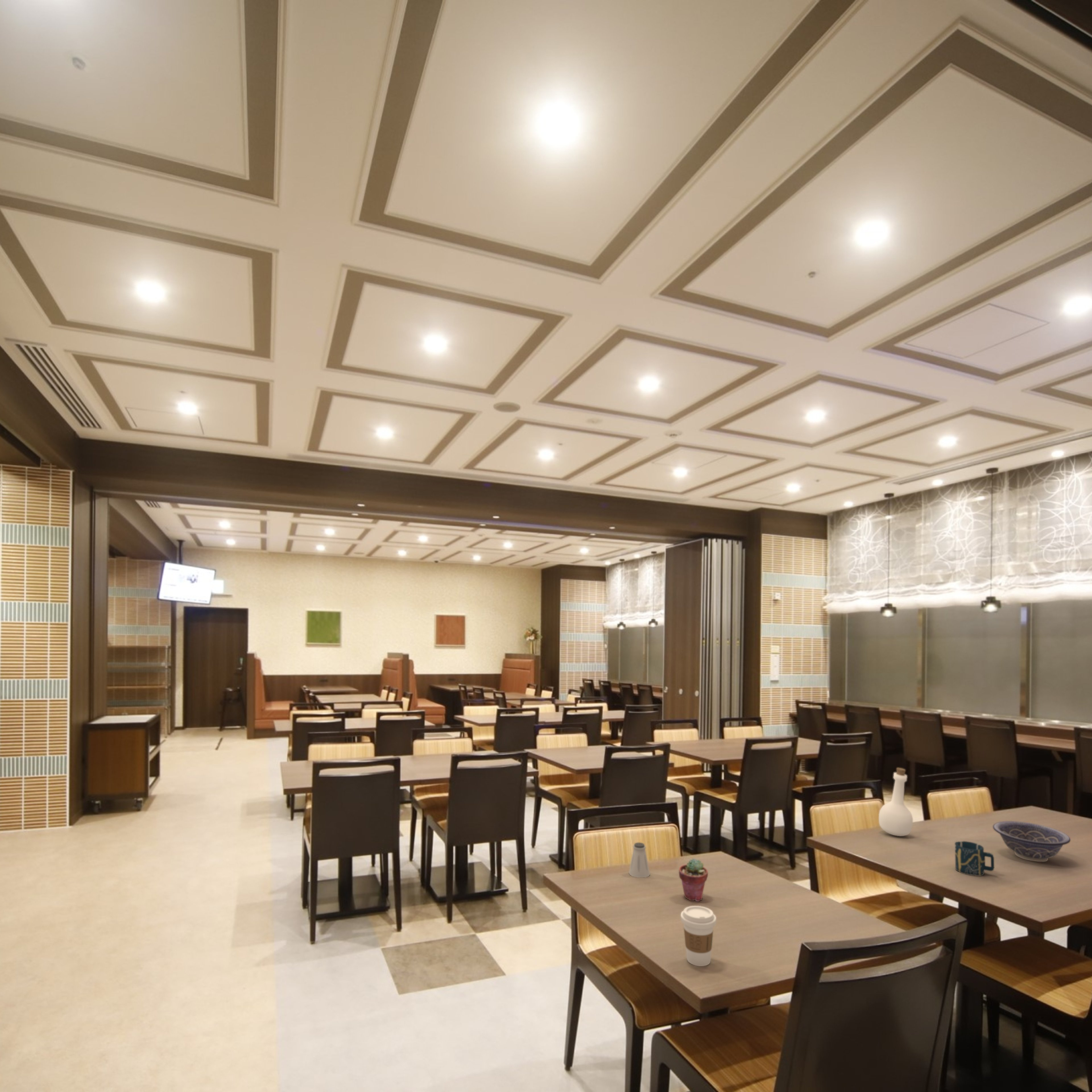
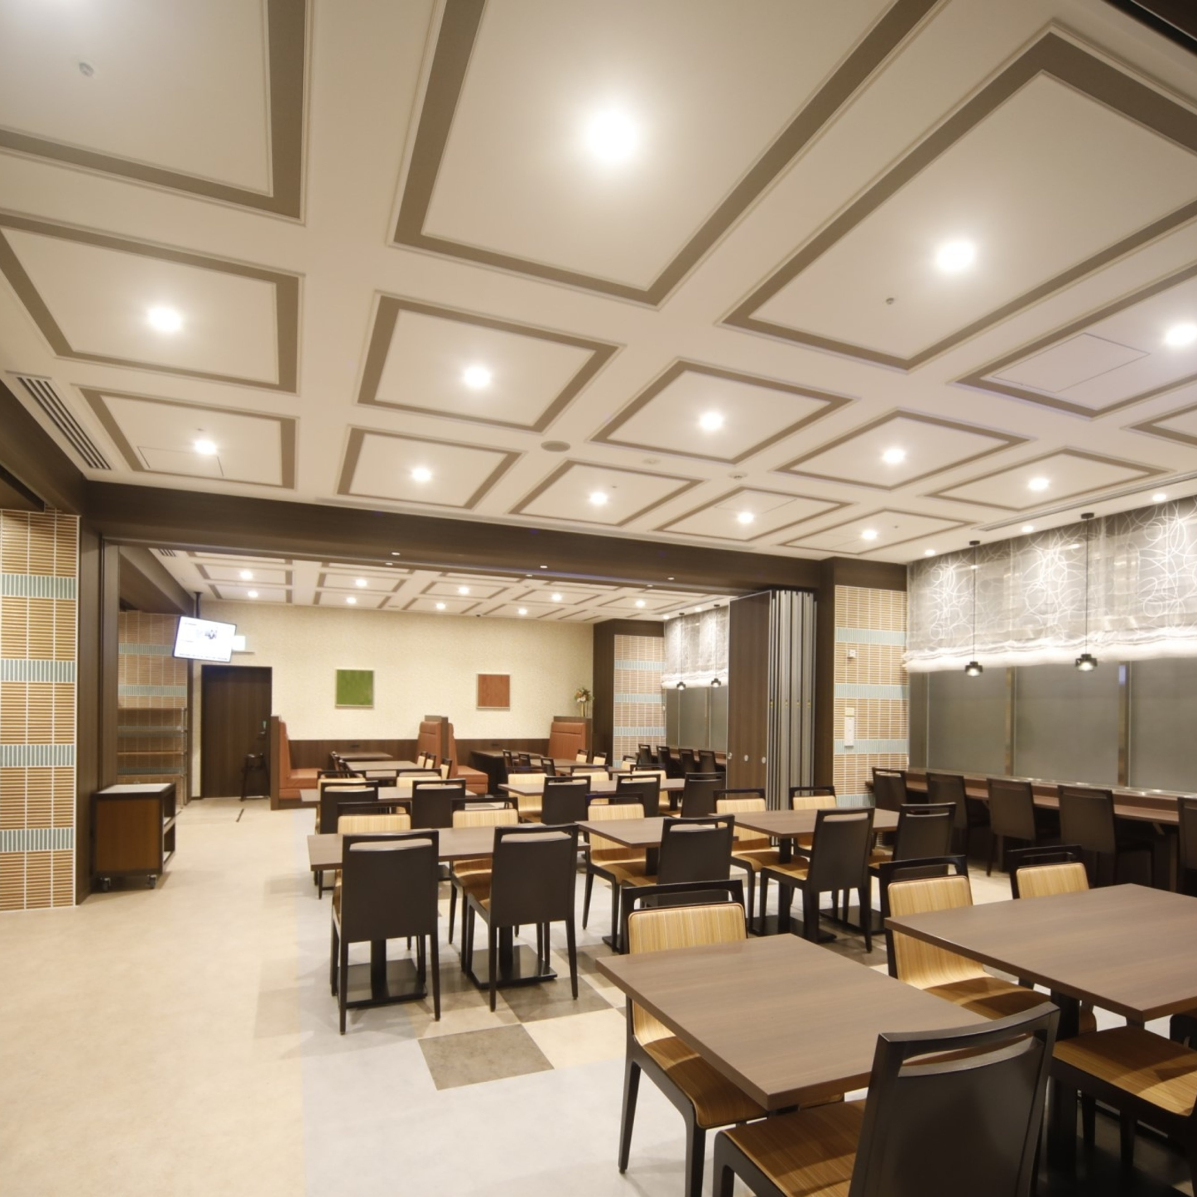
- potted succulent [679,858,708,902]
- bottle [878,768,913,836]
- cup [955,841,994,876]
- saltshaker [628,842,650,878]
- coffee cup [680,905,717,967]
- decorative bowl [992,821,1071,862]
